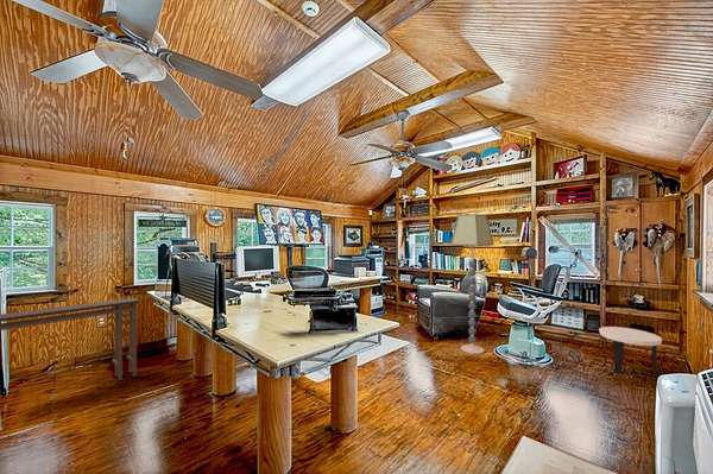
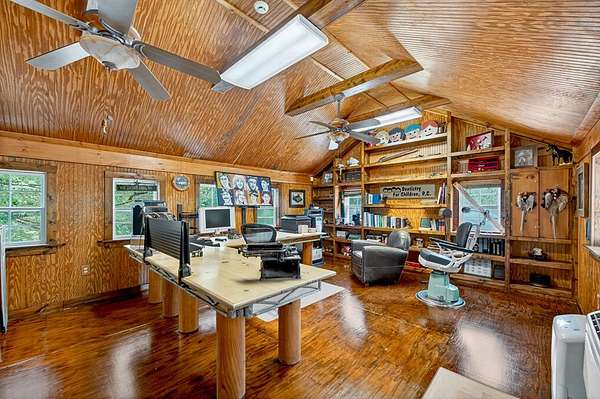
- floor lamp [449,213,496,355]
- side table [598,326,663,379]
- console table [0,297,140,381]
